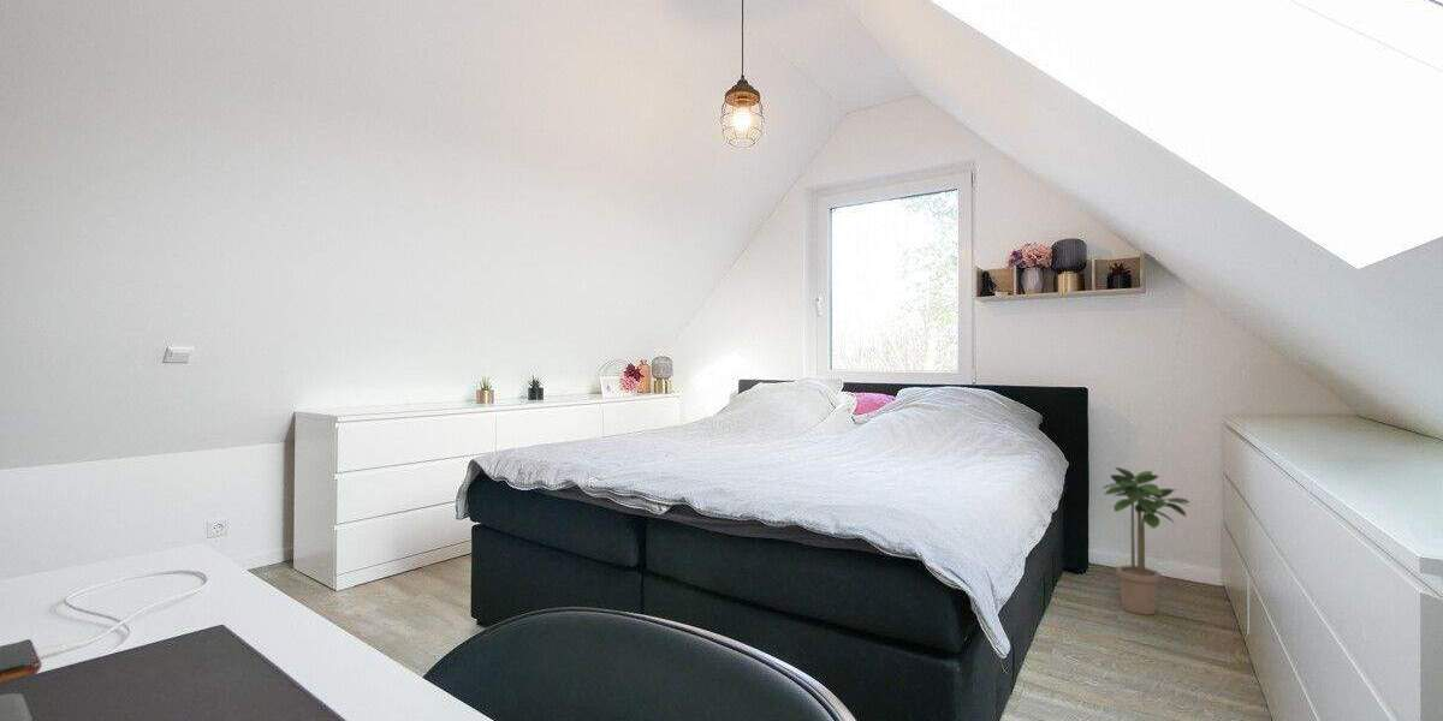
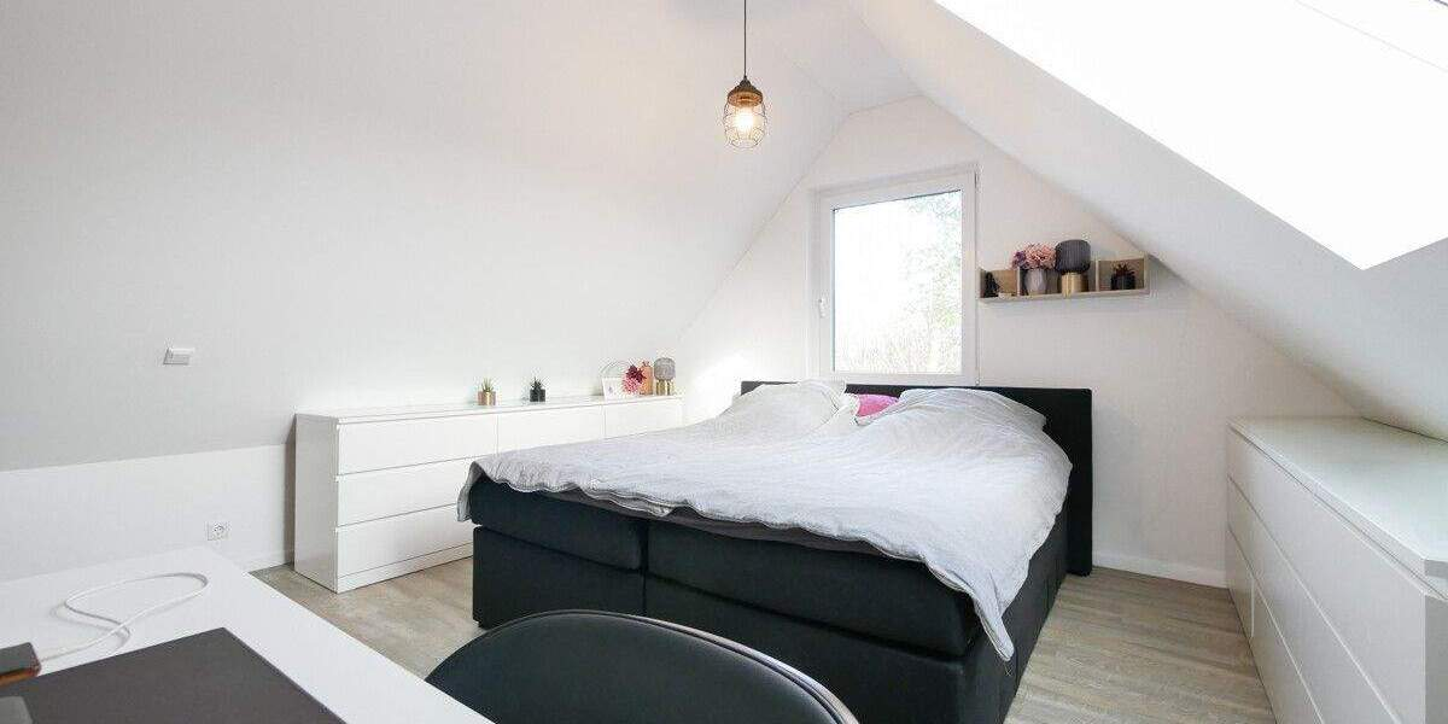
- potted plant [1100,466,1190,616]
